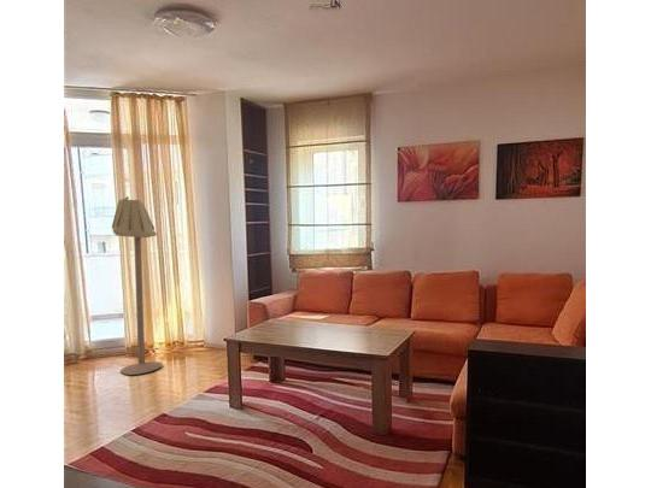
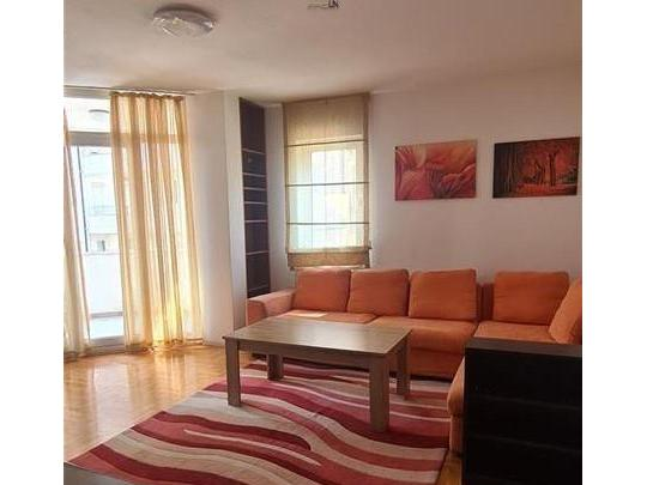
- floor lamp [111,195,164,376]
